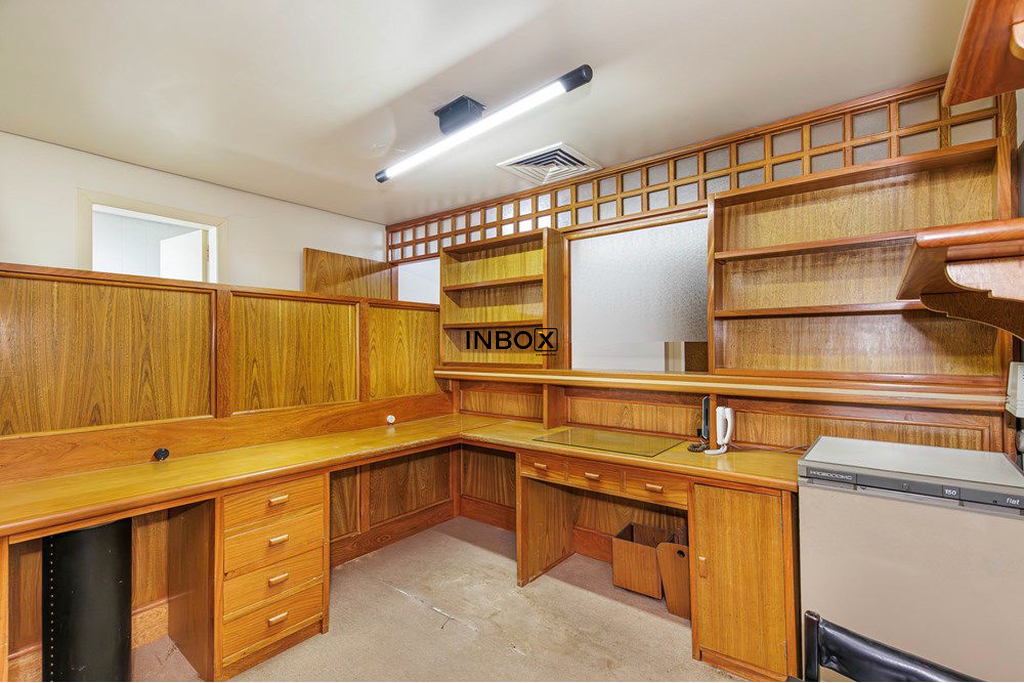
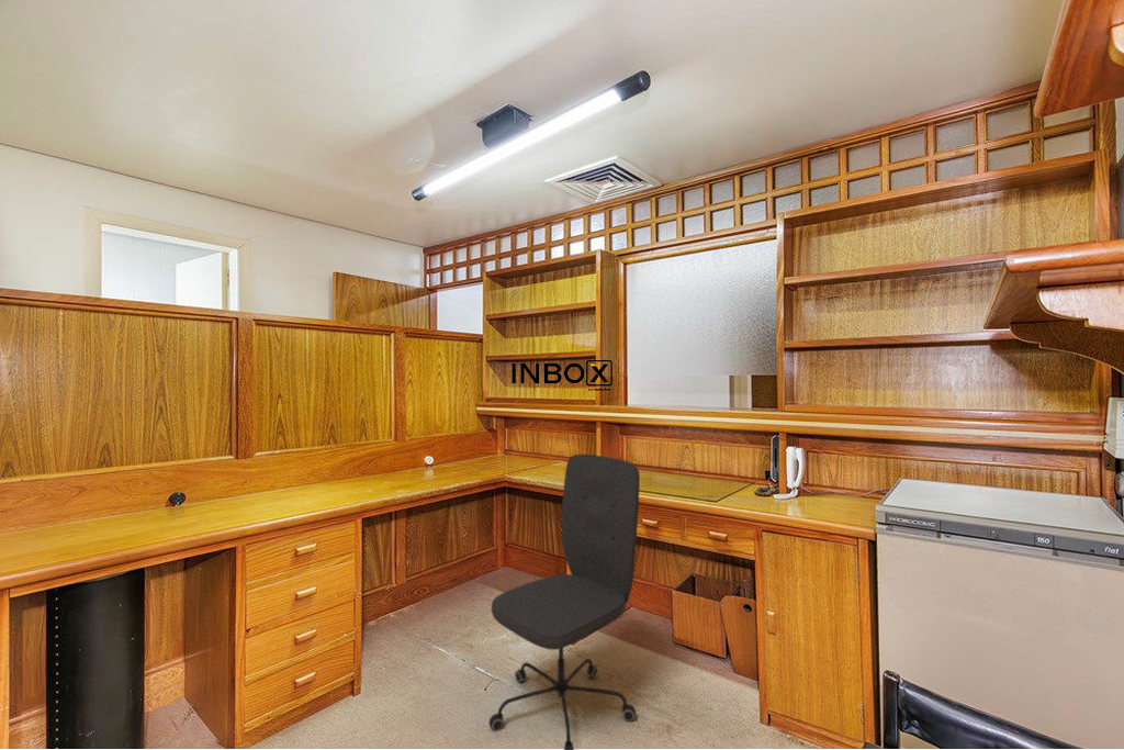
+ office chair [487,454,641,750]
